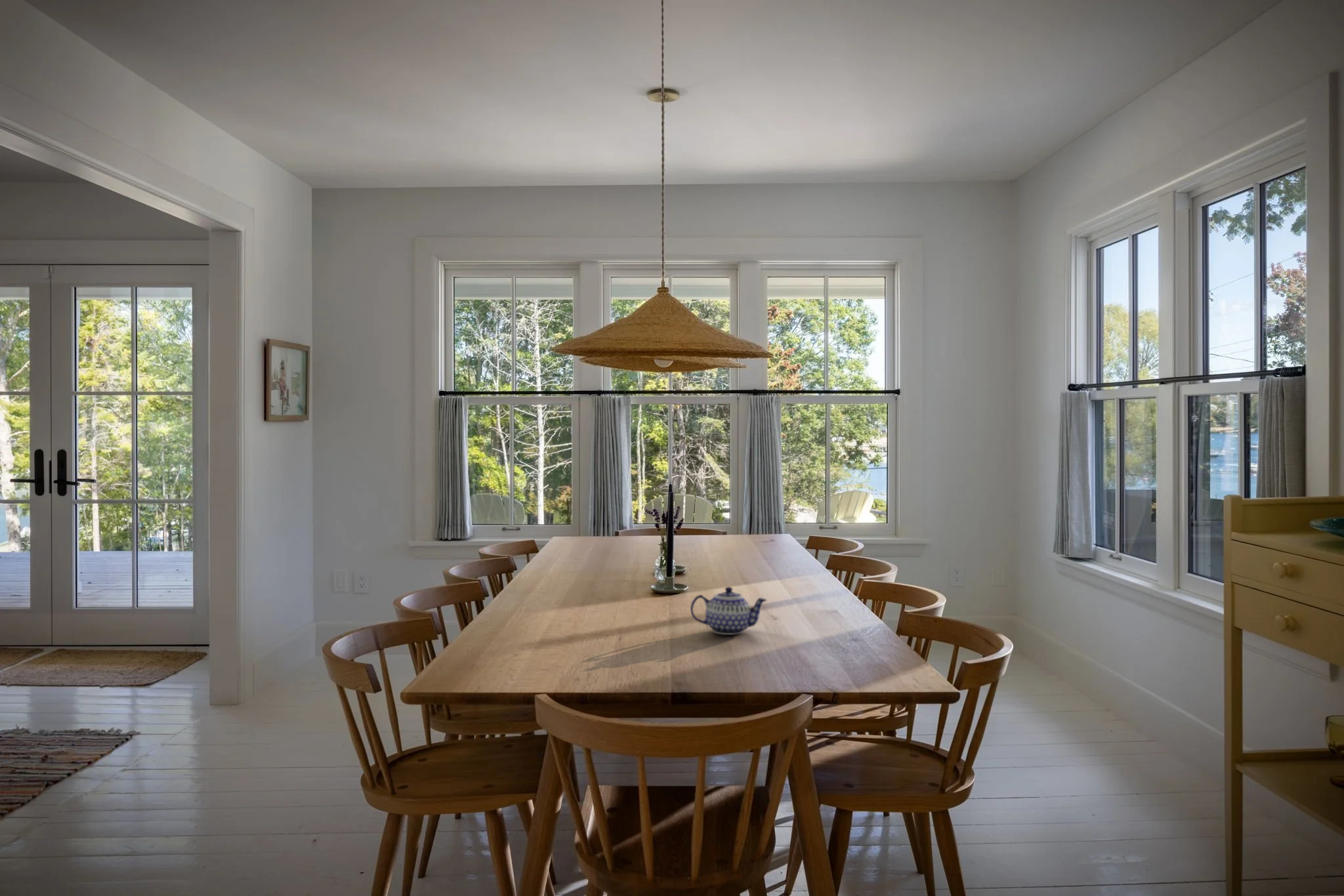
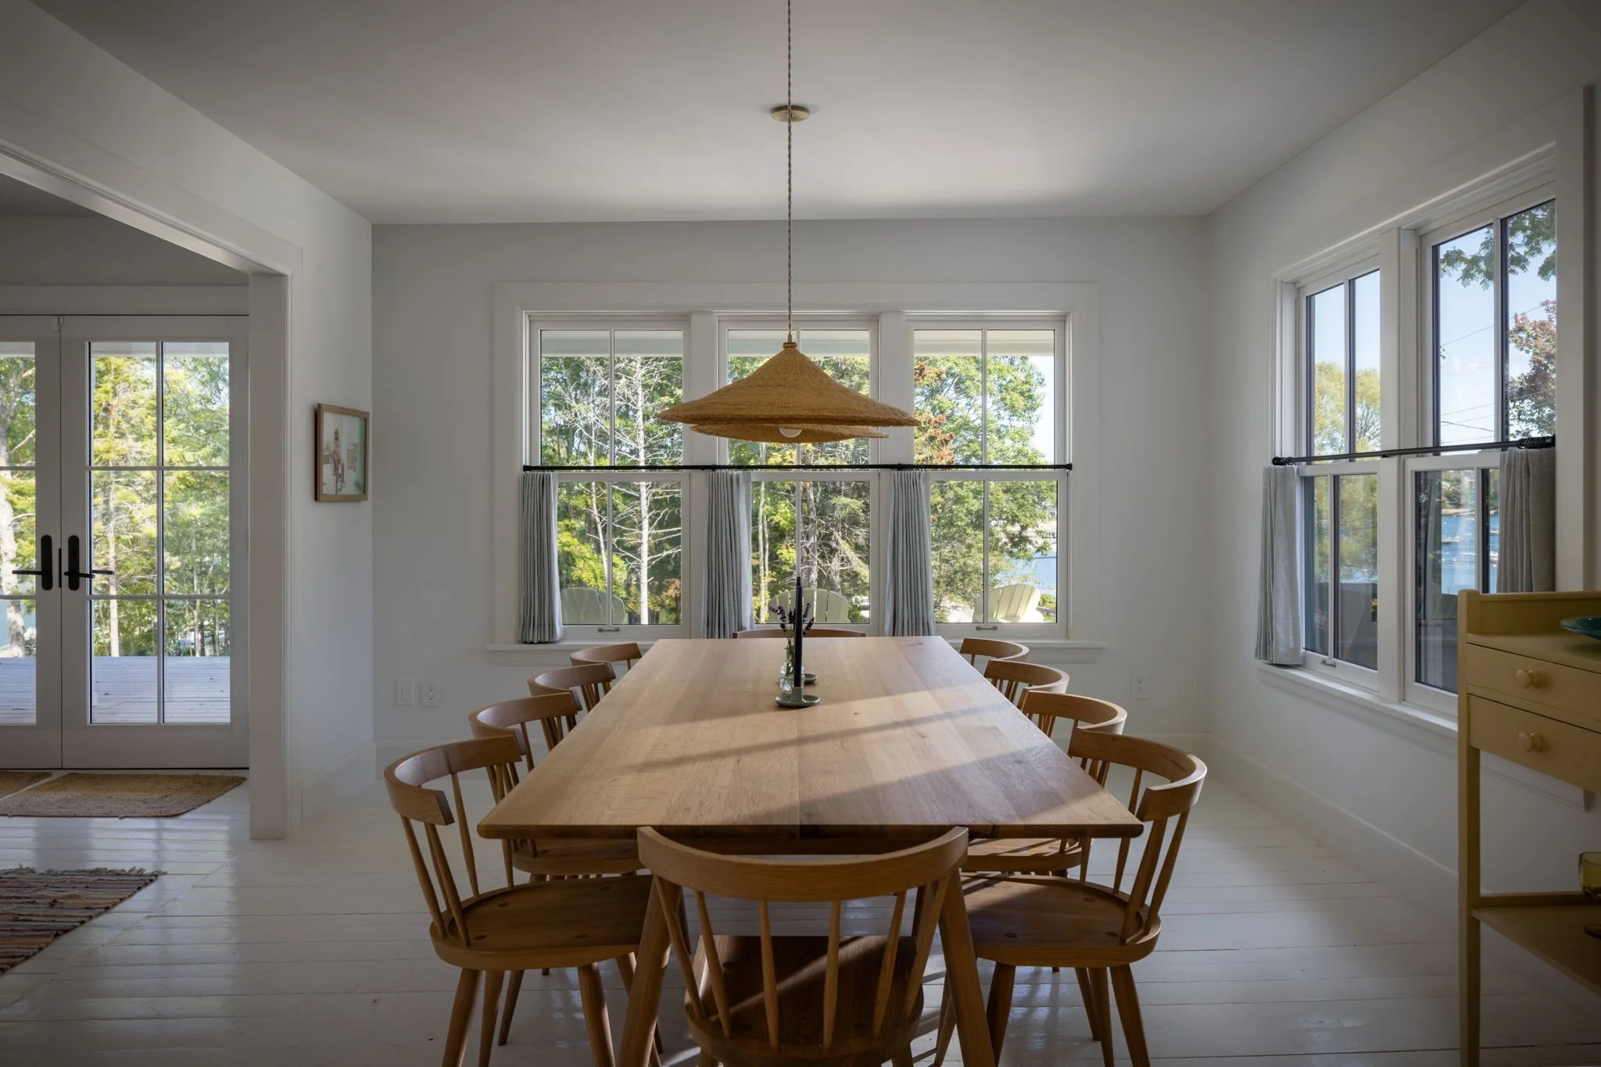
- teapot [690,586,768,636]
